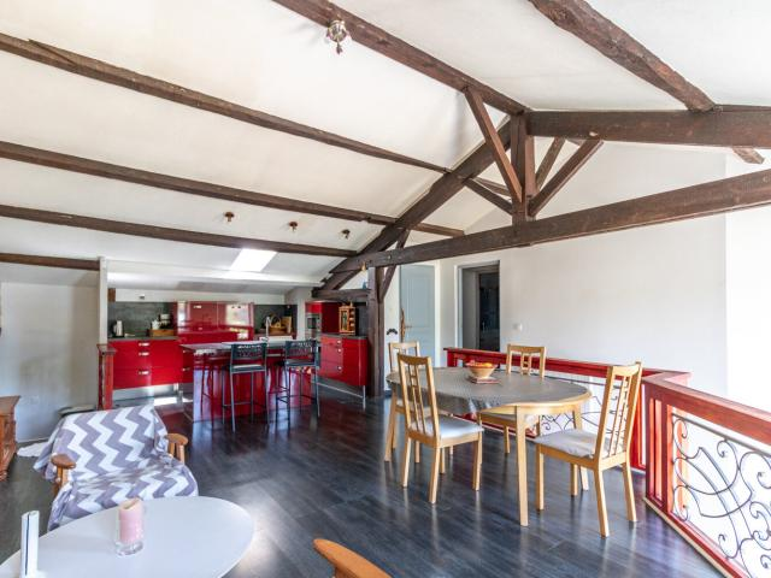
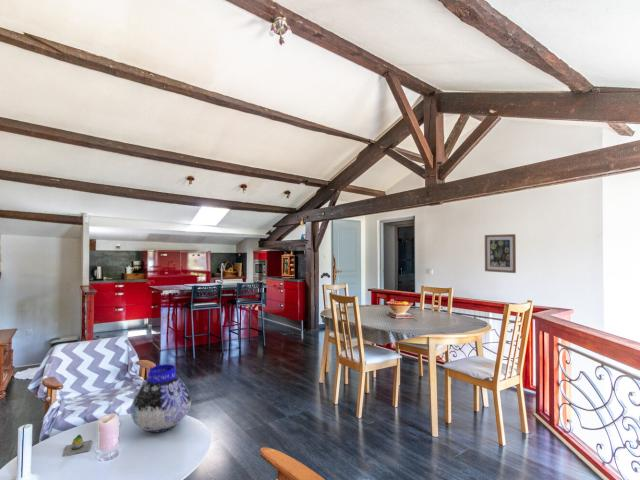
+ wall art [484,233,517,274]
+ vase [130,363,192,434]
+ decorative egg [61,434,93,458]
